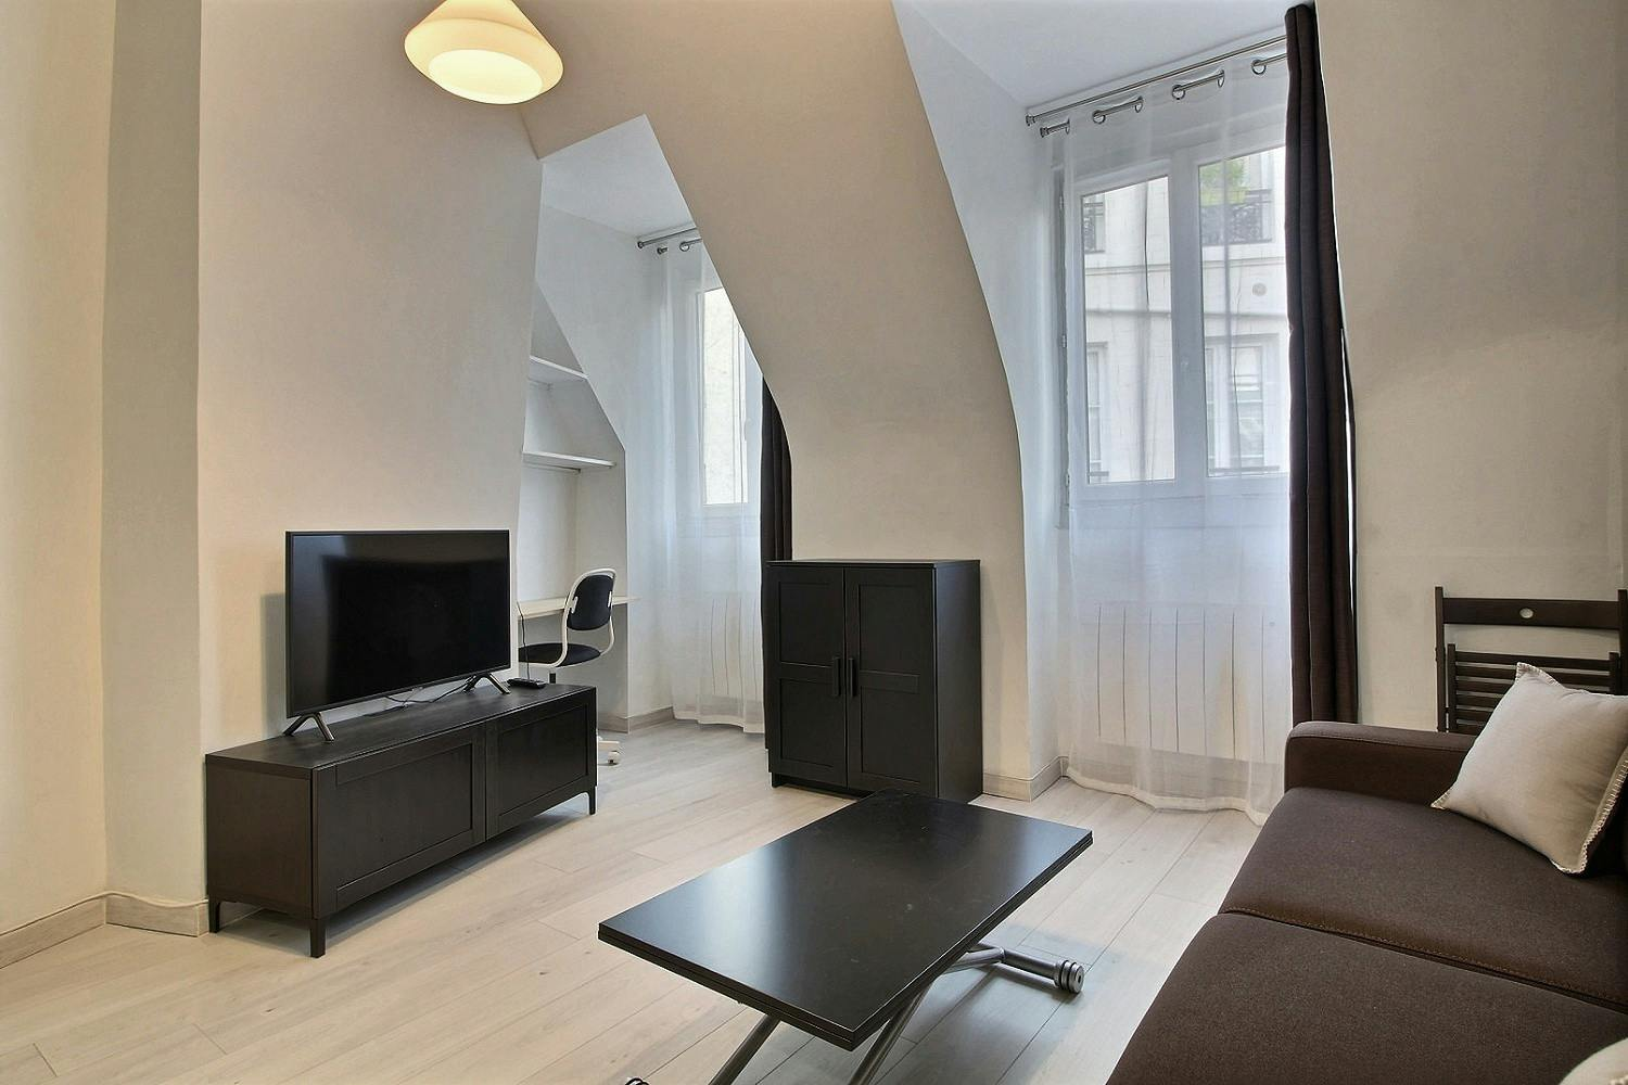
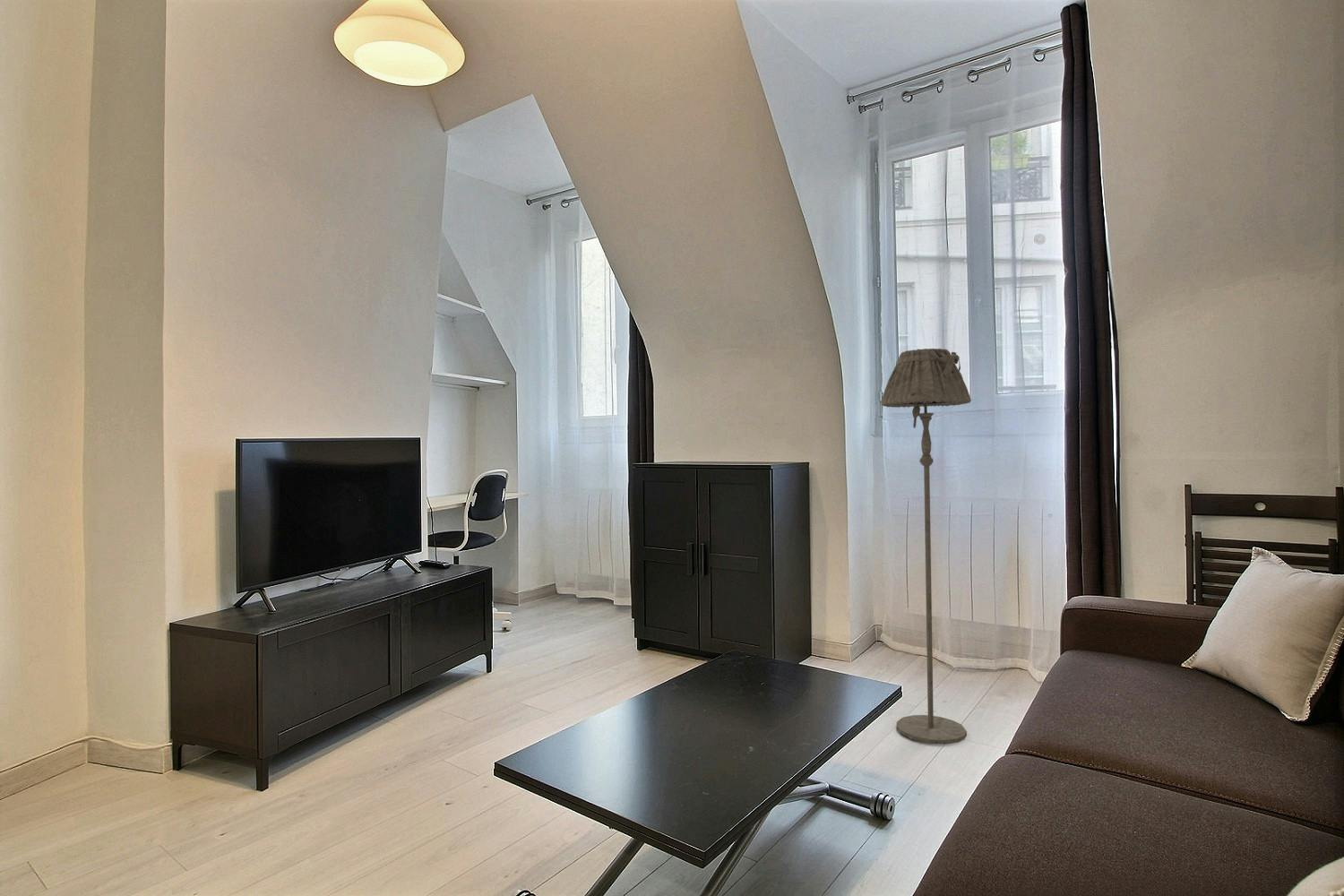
+ floor lamp [880,348,972,745]
